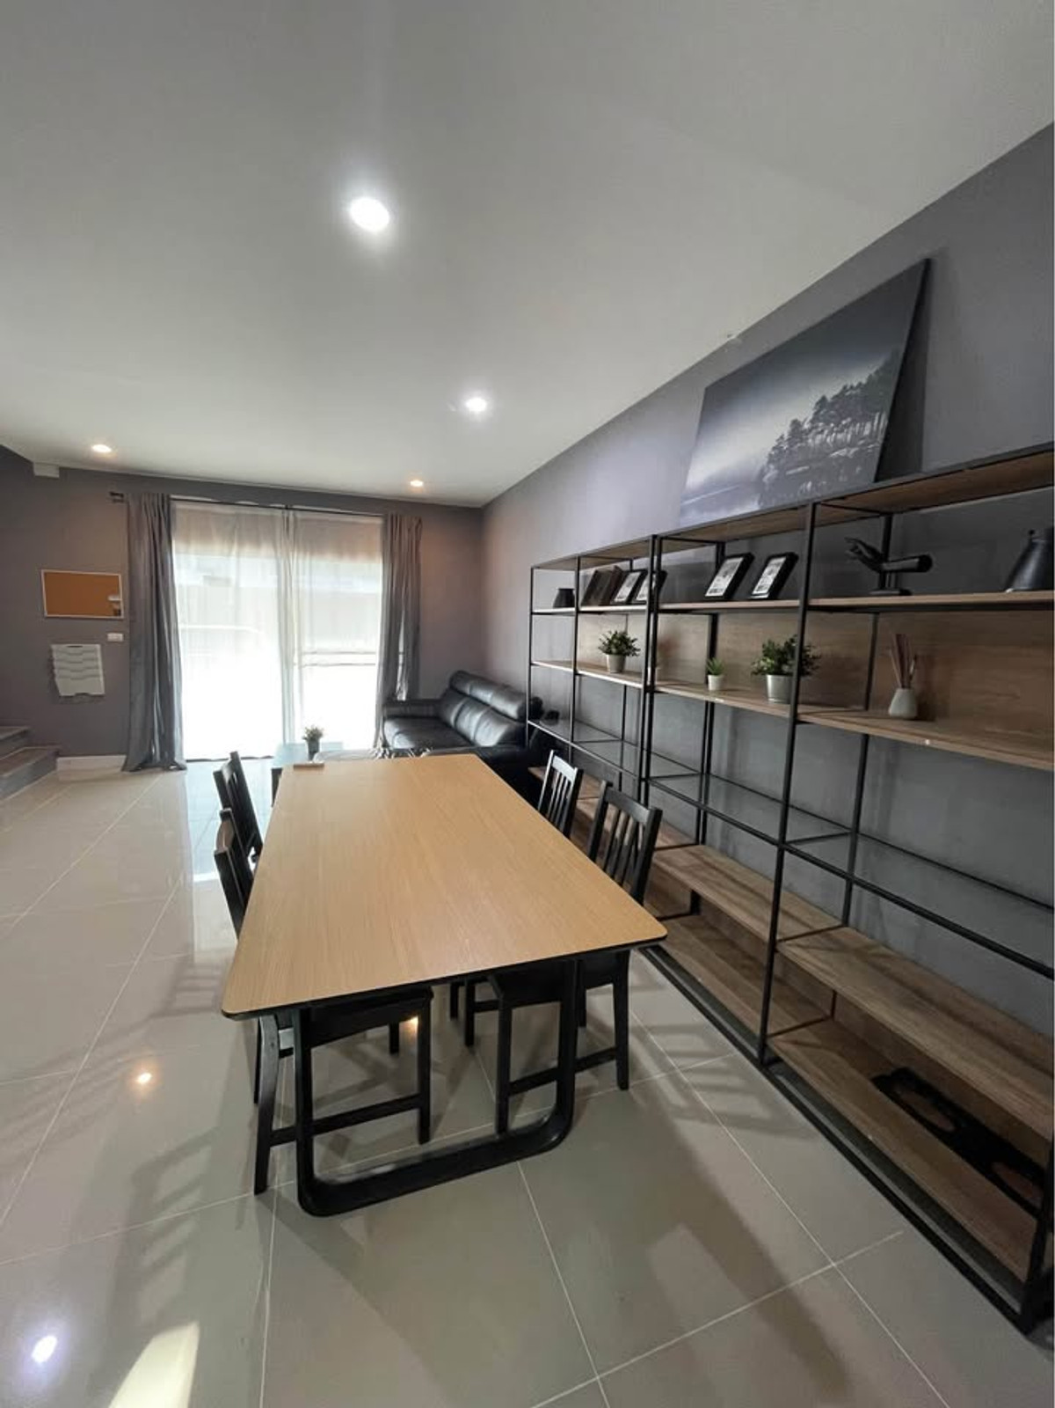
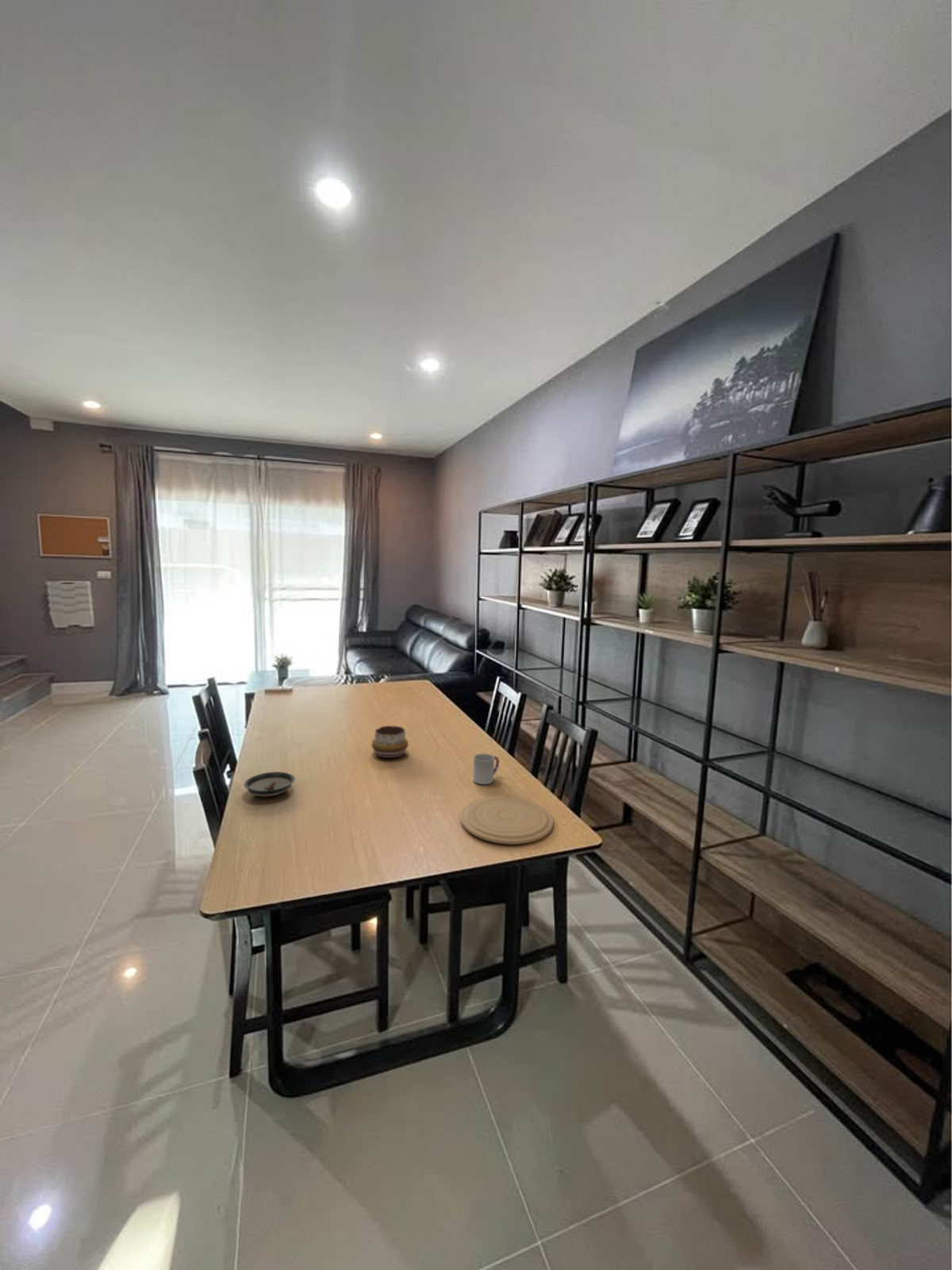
+ saucer [244,771,296,798]
+ plate [460,795,554,845]
+ cup [472,753,500,785]
+ decorative bowl [370,725,409,759]
